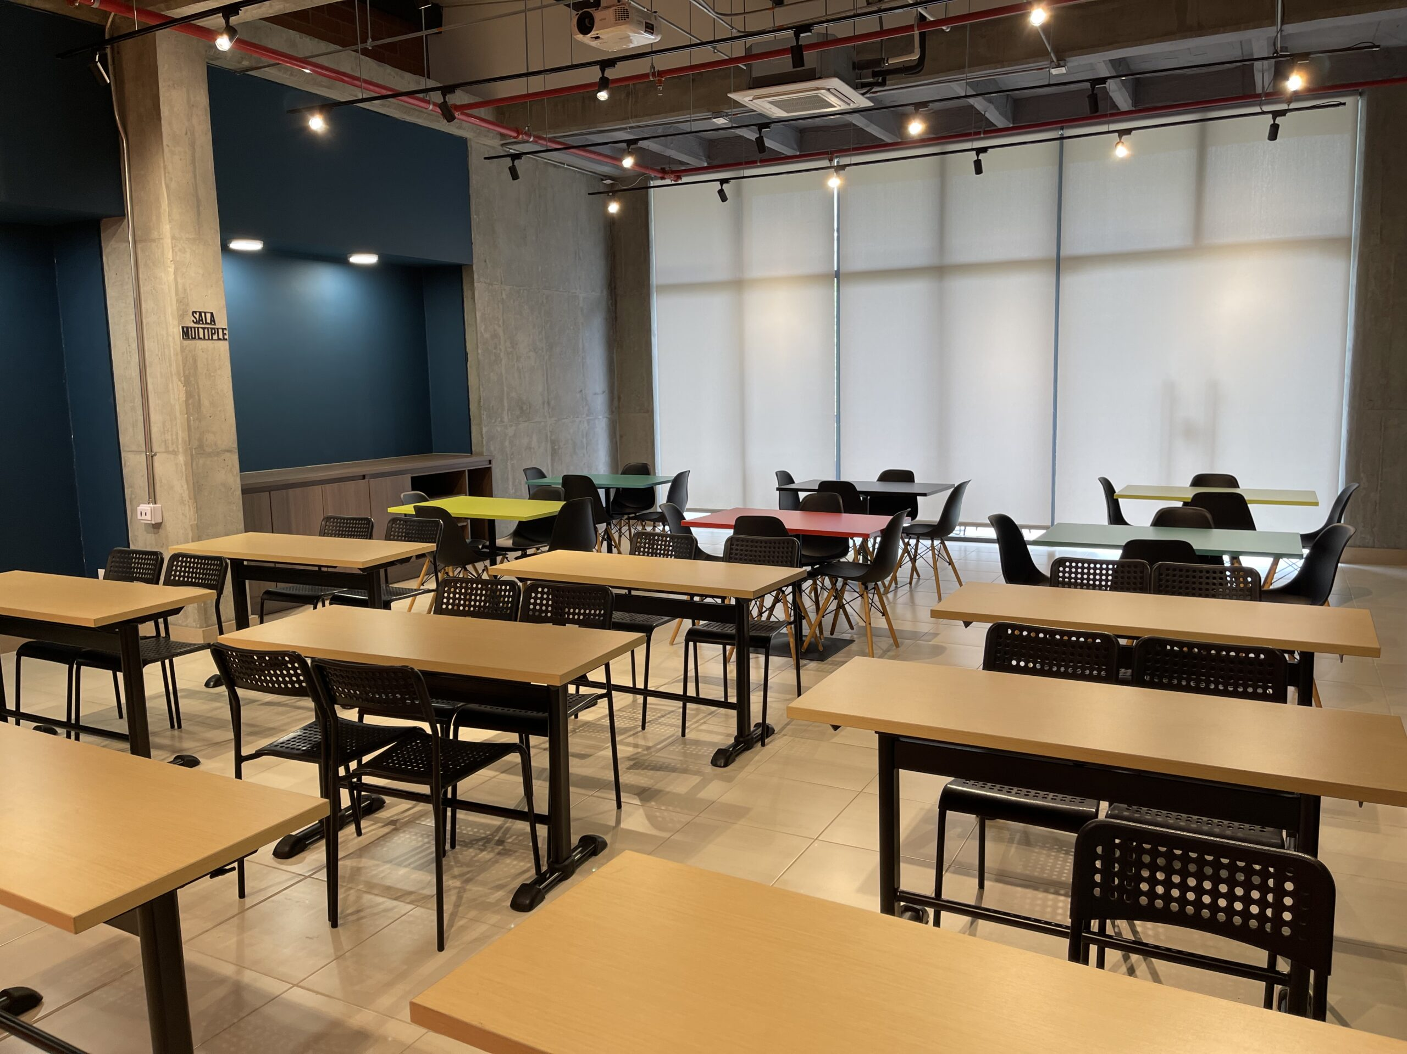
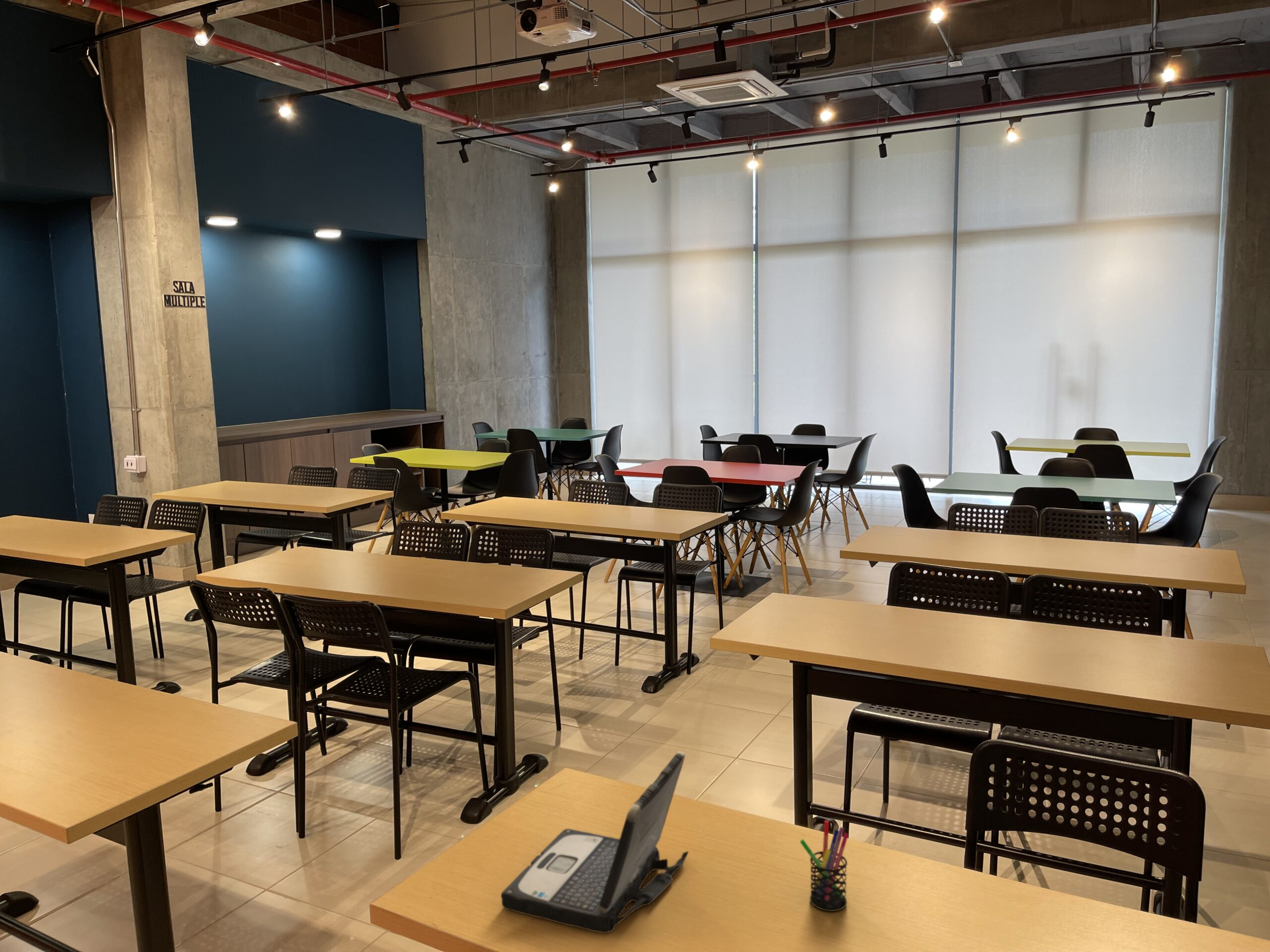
+ laptop [501,751,689,934]
+ pen holder [800,820,849,912]
